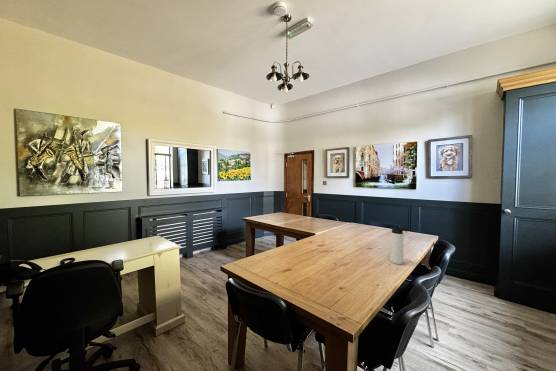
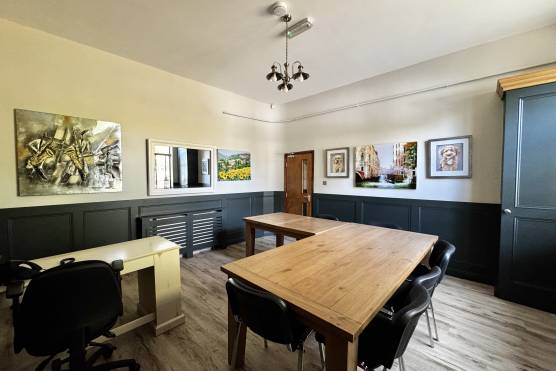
- thermos bottle [390,225,410,265]
